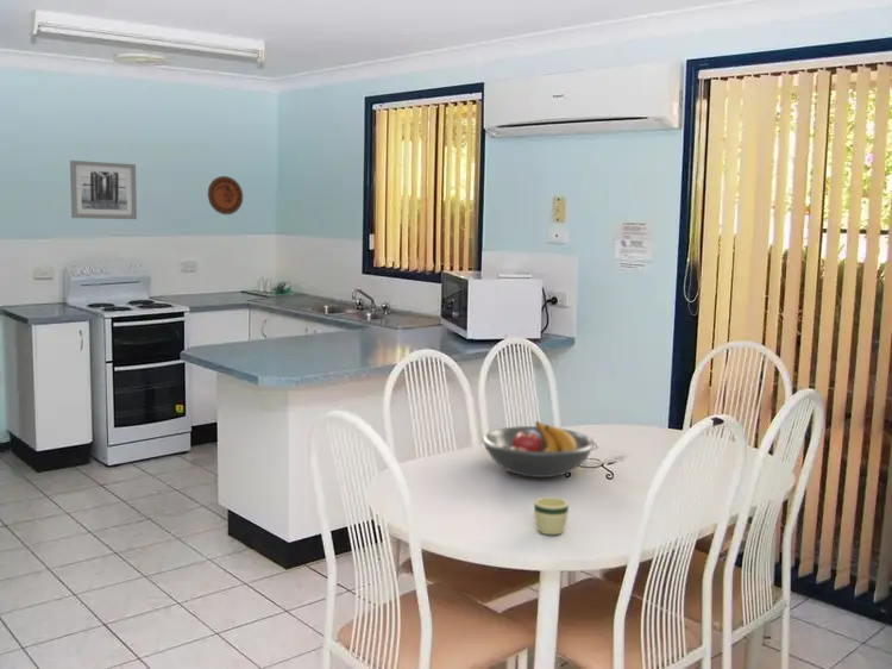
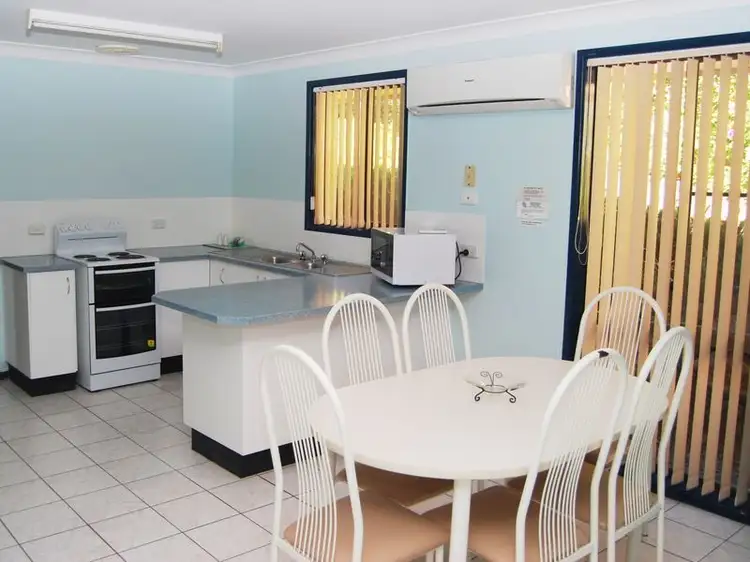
- decorative plate [207,175,244,215]
- fruit bowl [480,420,596,479]
- mug [533,496,570,536]
- wall art [69,160,138,220]
